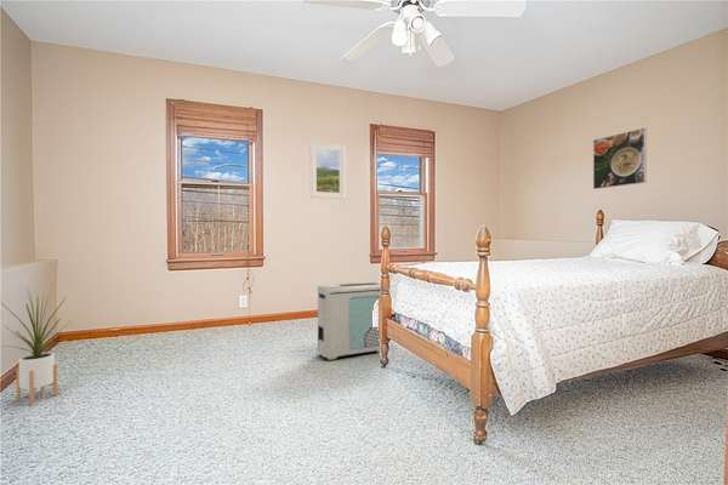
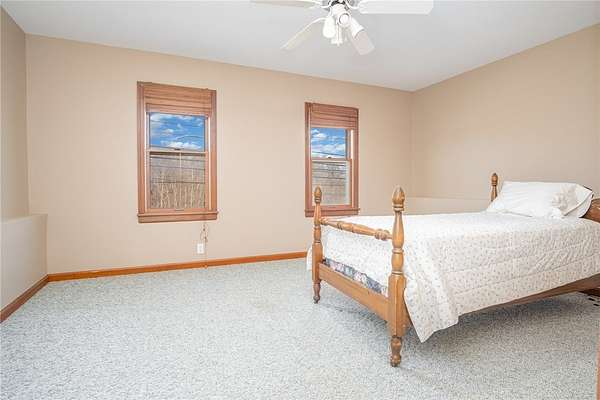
- house plant [1,286,73,405]
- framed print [309,141,347,200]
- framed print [592,126,648,190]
- air purifier [317,281,381,361]
